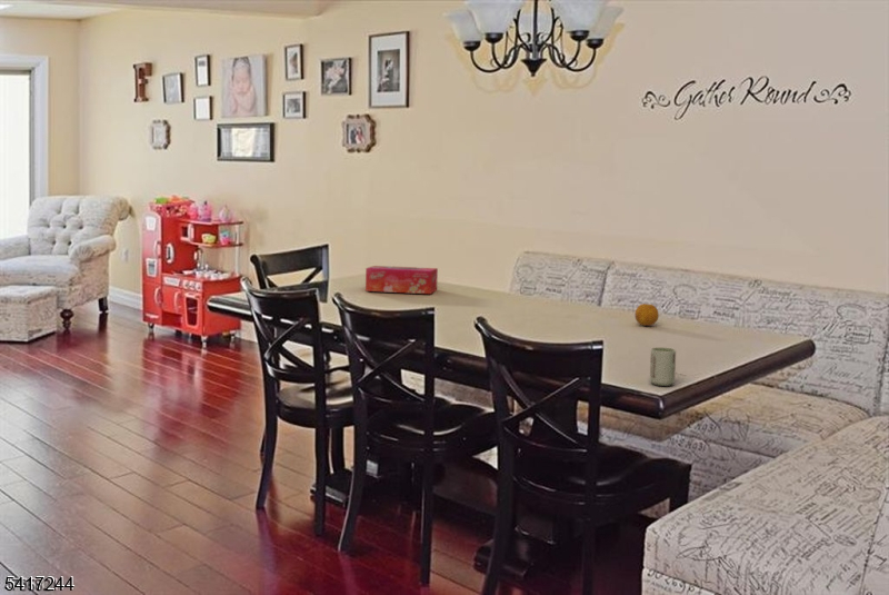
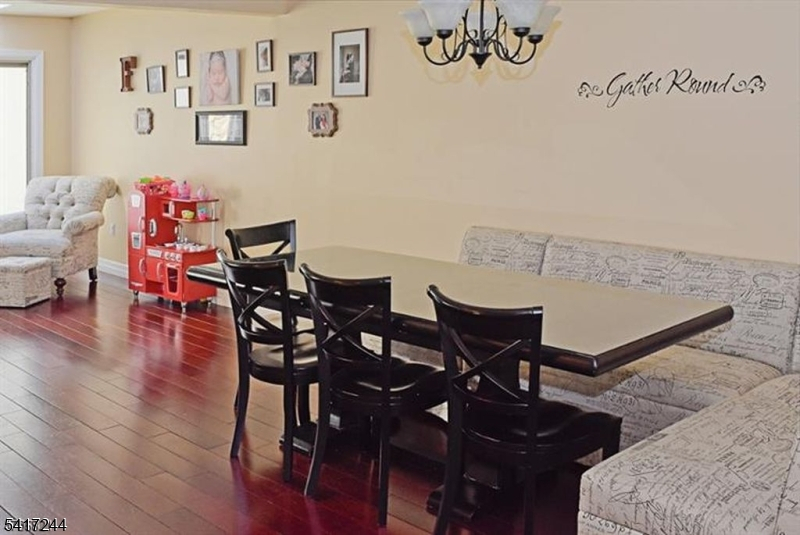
- cup [649,346,677,387]
- fruit [633,303,660,327]
- tissue box [364,265,439,295]
